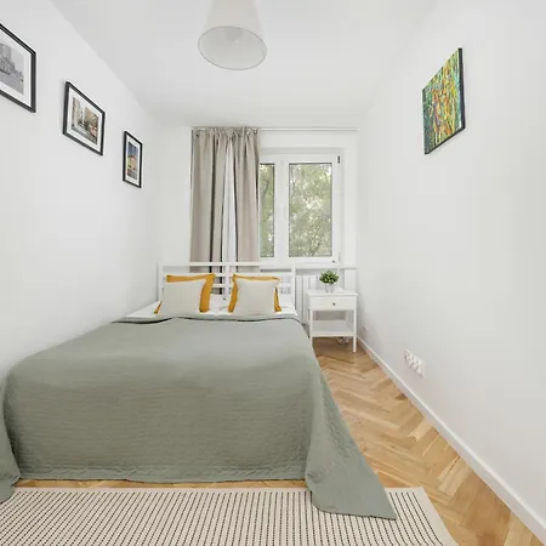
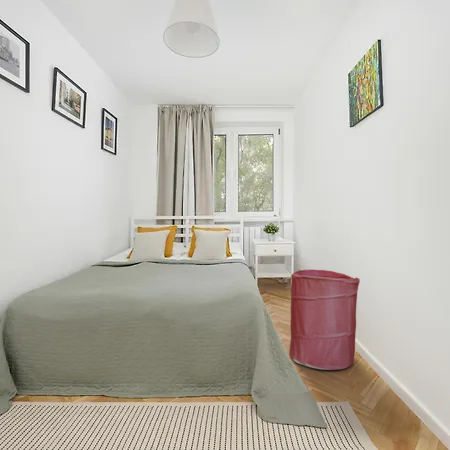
+ laundry hamper [288,269,361,371]
